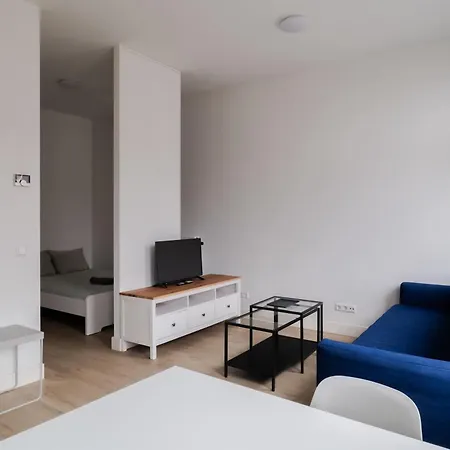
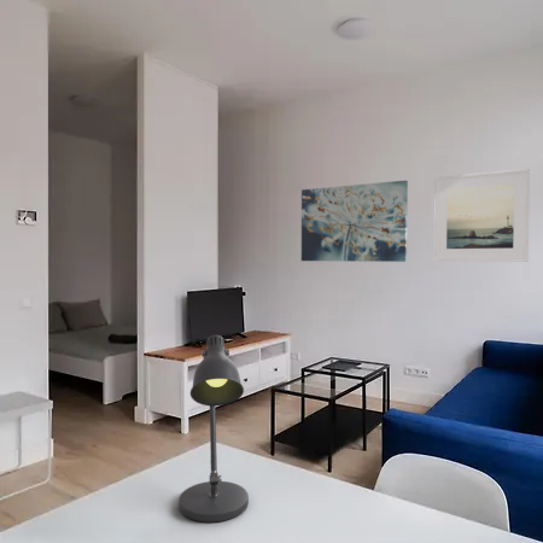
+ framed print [433,168,531,263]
+ desk lamp [177,334,250,524]
+ wall art [300,179,409,263]
